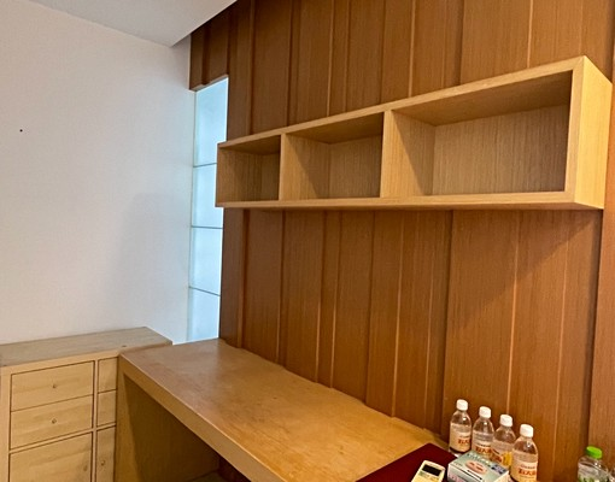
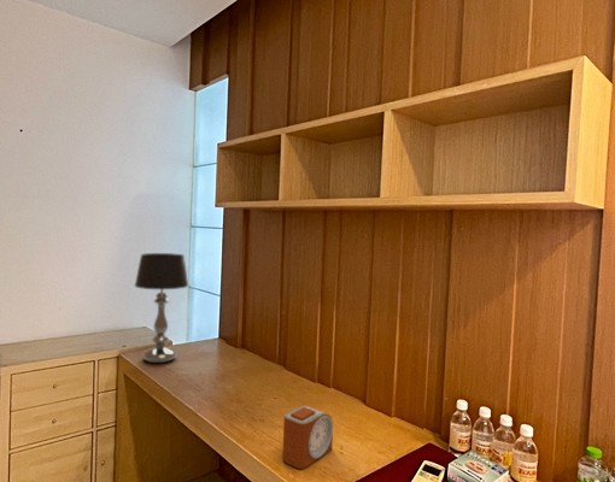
+ table lamp [134,252,189,364]
+ alarm clock [281,405,334,470]
